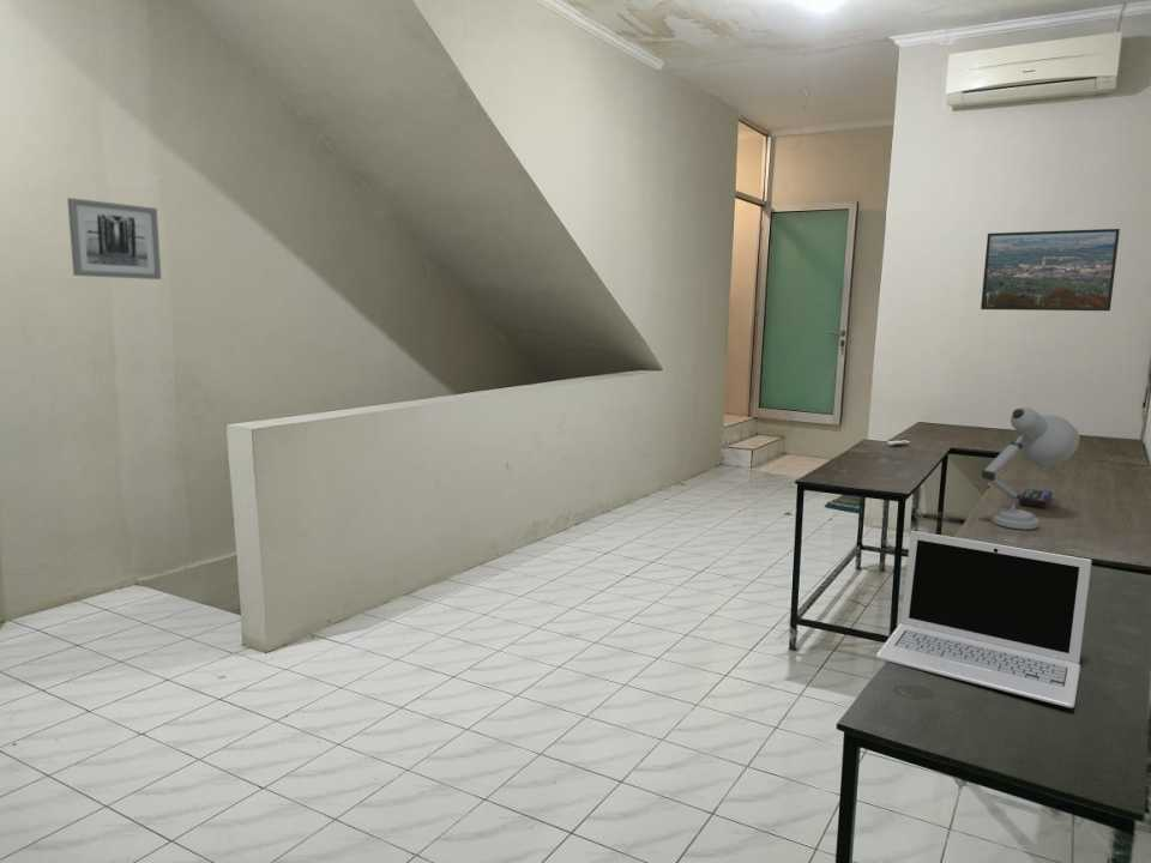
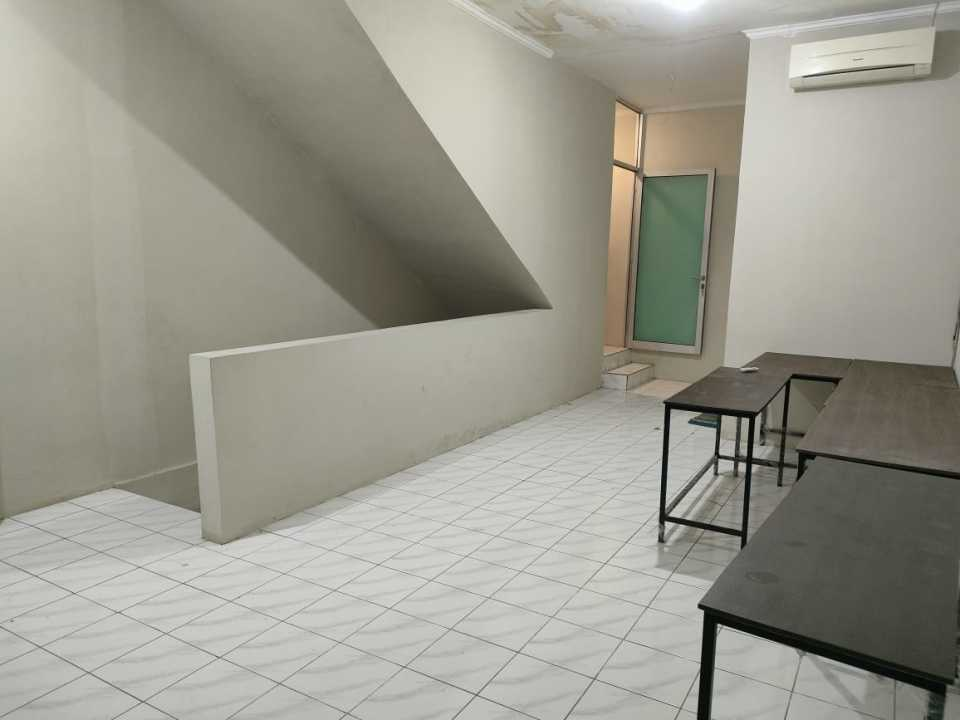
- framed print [980,228,1121,312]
- laptop [874,530,1092,710]
- remote control [1018,488,1053,509]
- desk lamp [981,406,1080,531]
- wall art [66,197,162,280]
